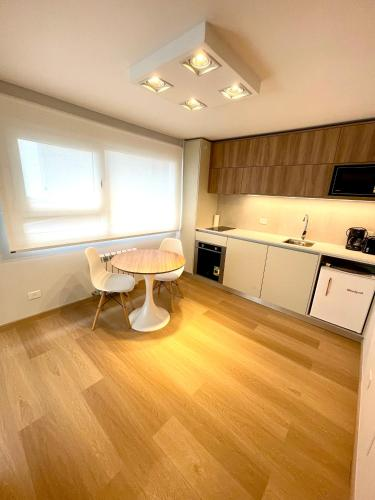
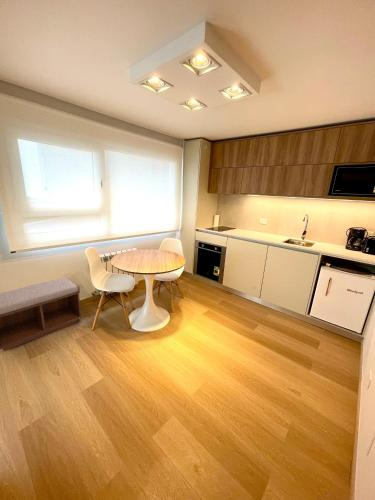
+ bench [0,276,83,352]
